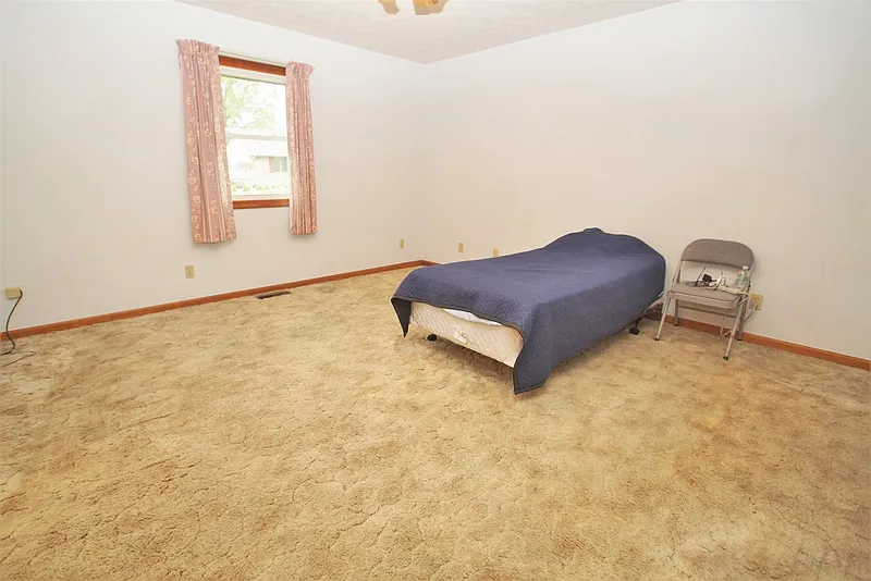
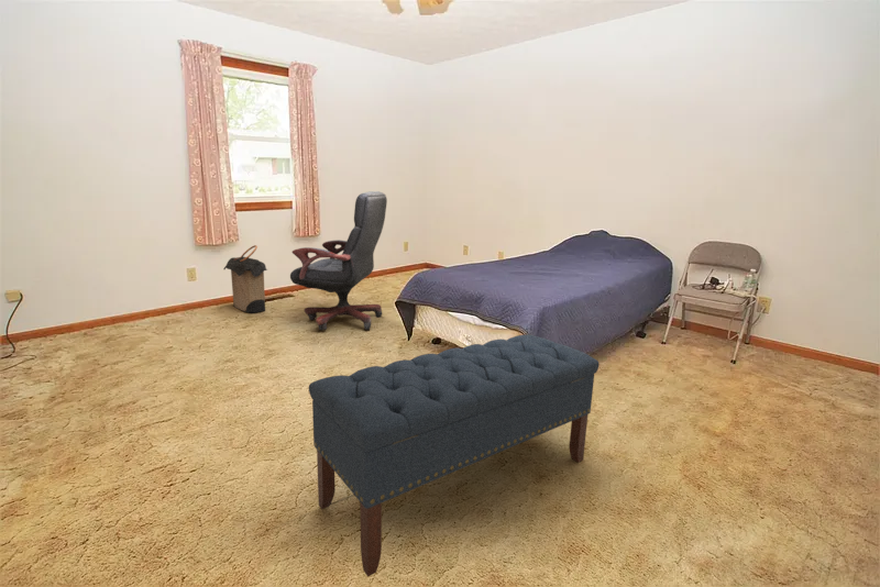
+ bench [308,334,601,577]
+ laundry hamper [223,244,268,313]
+ office chair [289,190,388,331]
